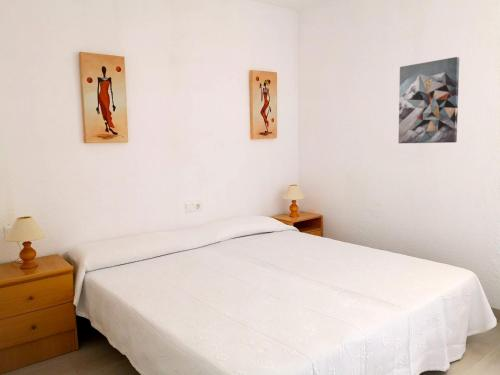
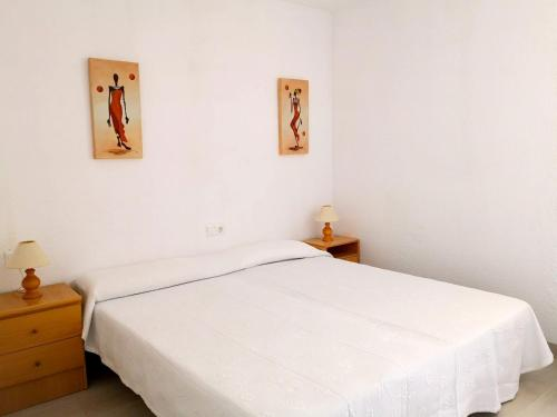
- wall art [398,56,460,144]
